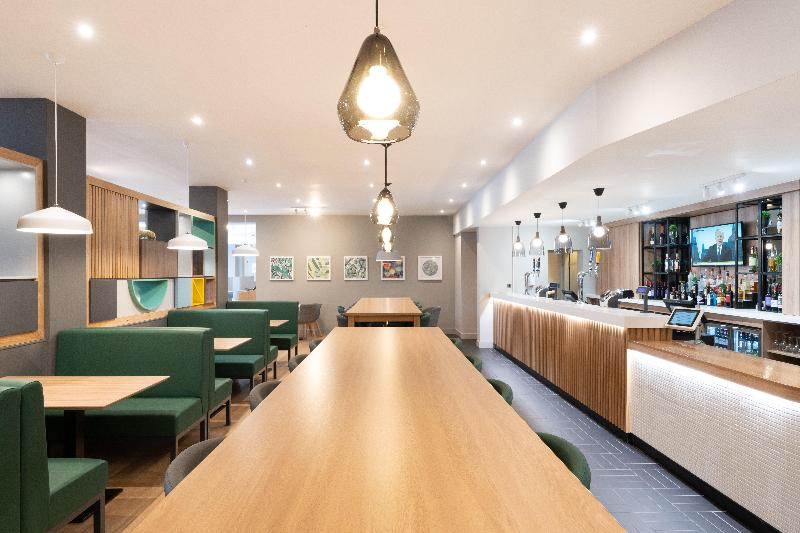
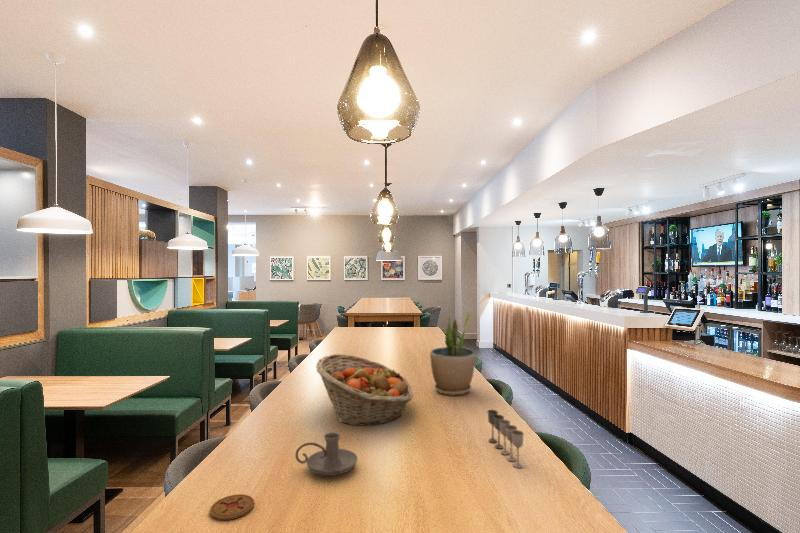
+ potted plant [429,308,476,396]
+ candle holder [295,431,358,477]
+ fruit basket [315,353,414,427]
+ wine glass [487,409,525,469]
+ coaster [209,493,255,521]
